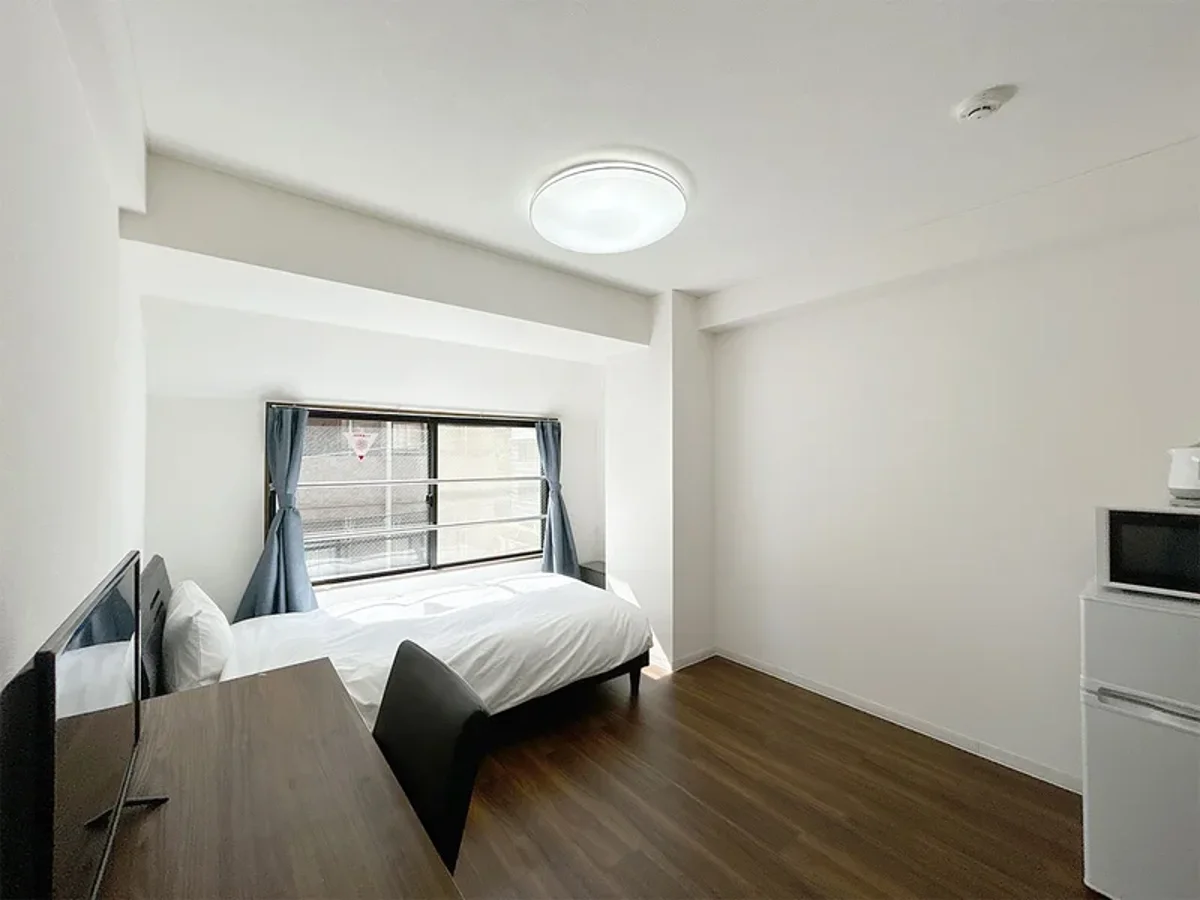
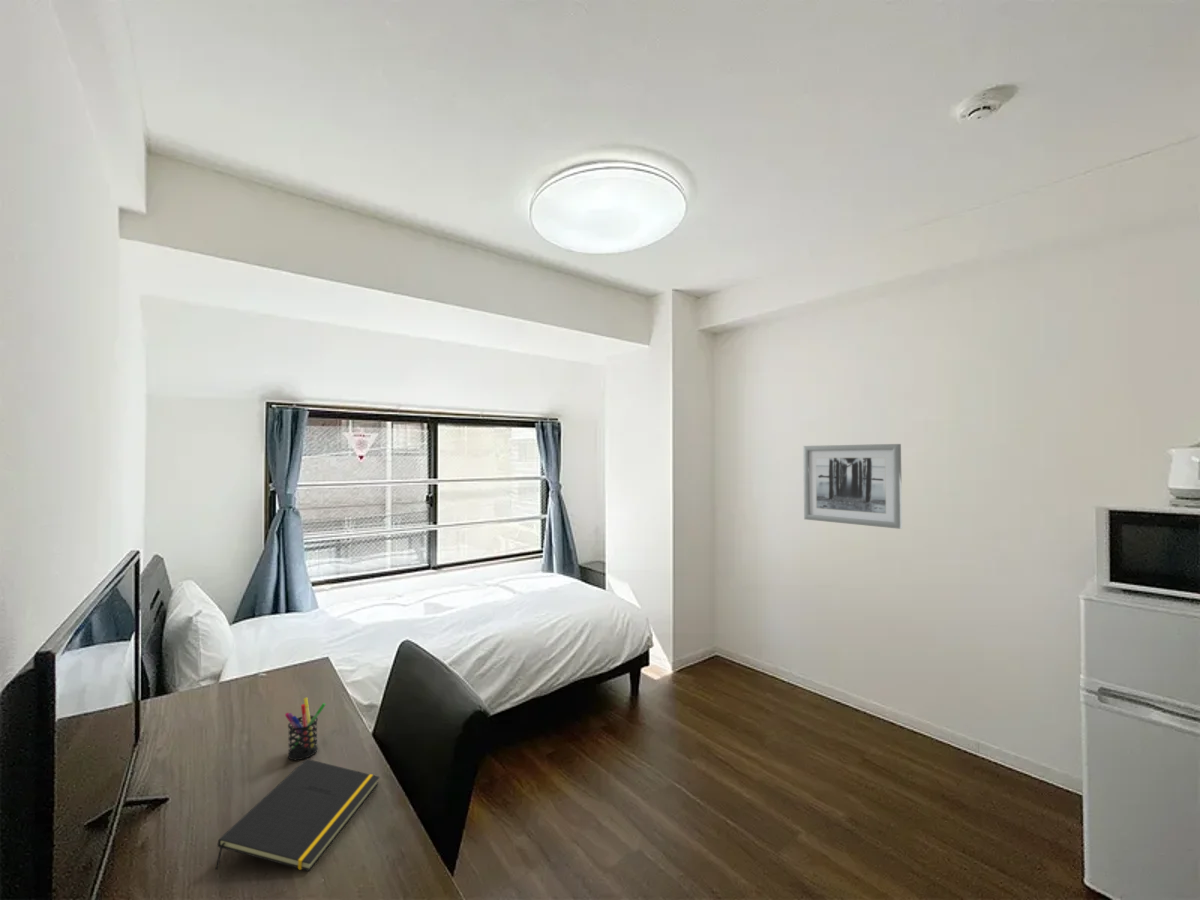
+ notepad [215,758,380,872]
+ pen holder [284,696,327,761]
+ wall art [802,443,903,530]
